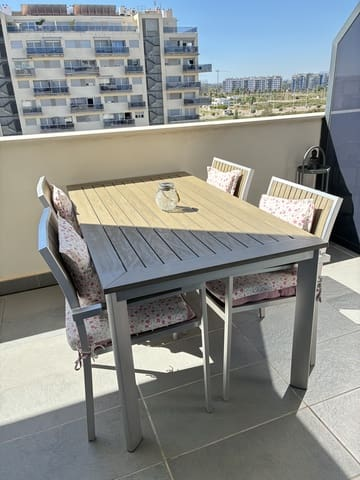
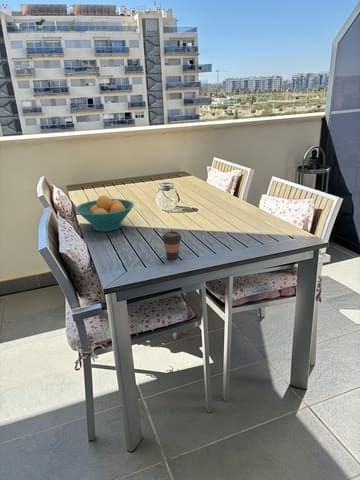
+ coffee cup [161,230,183,261]
+ fruit bowl [74,194,135,232]
